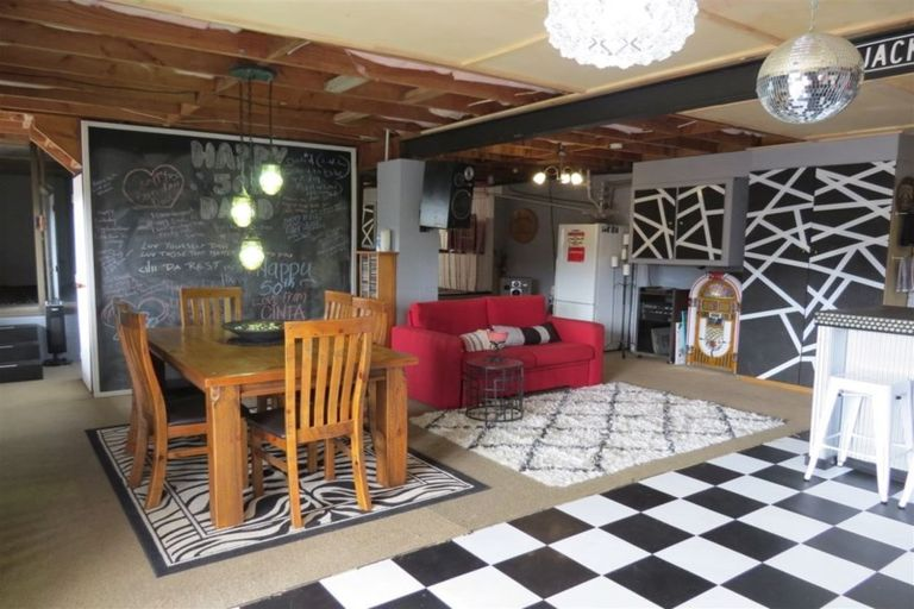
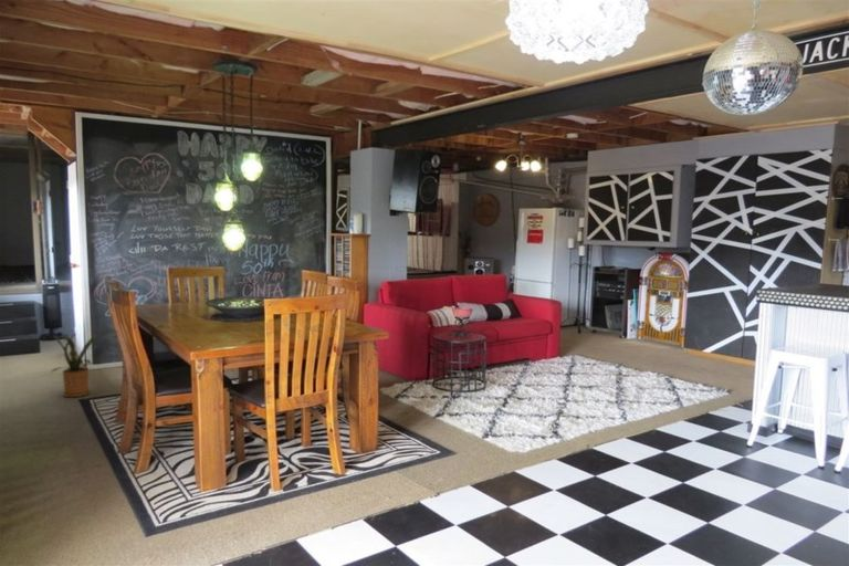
+ house plant [50,332,102,398]
